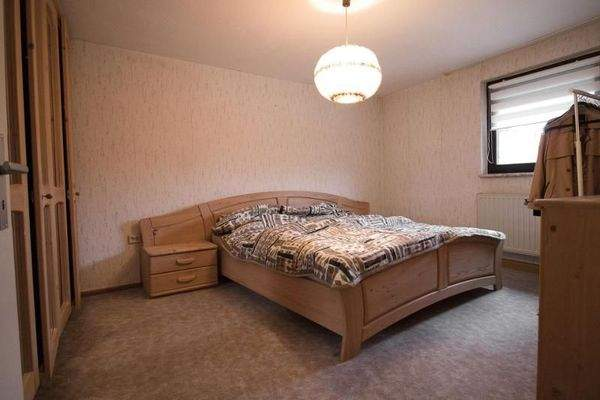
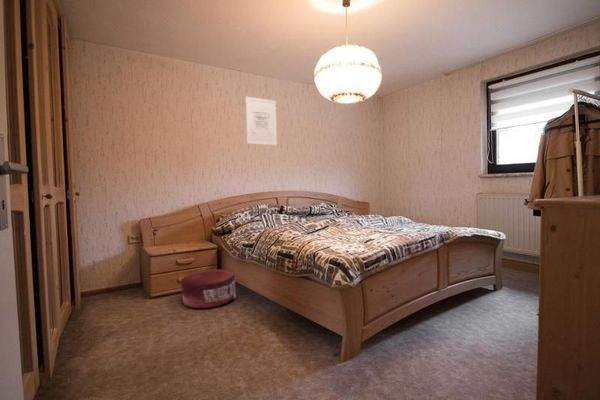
+ pouf [180,268,237,309]
+ wall art [245,96,278,146]
